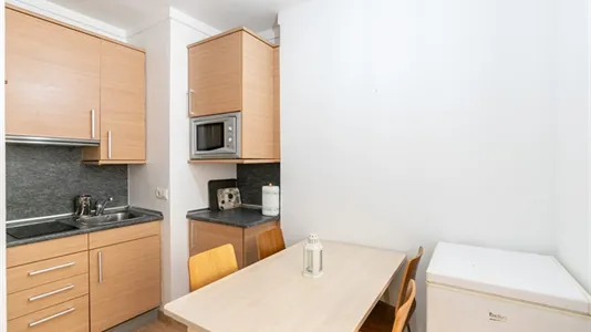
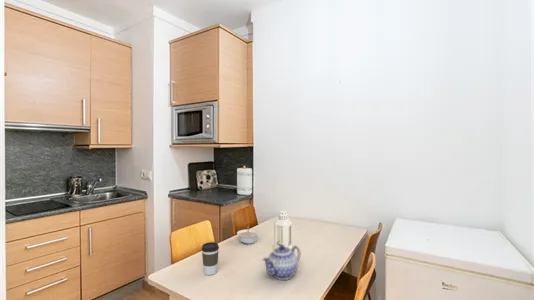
+ teapot [261,244,301,281]
+ legume [236,225,260,245]
+ coffee cup [201,241,220,276]
